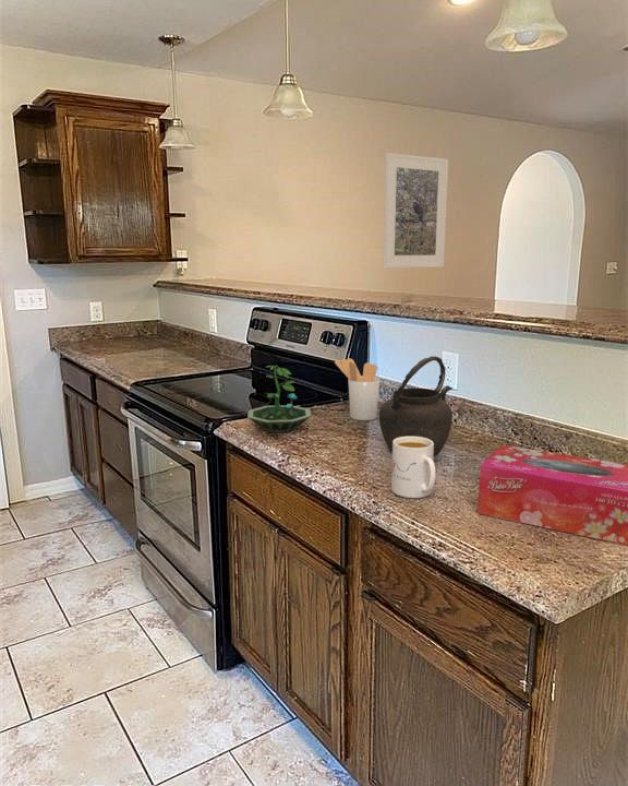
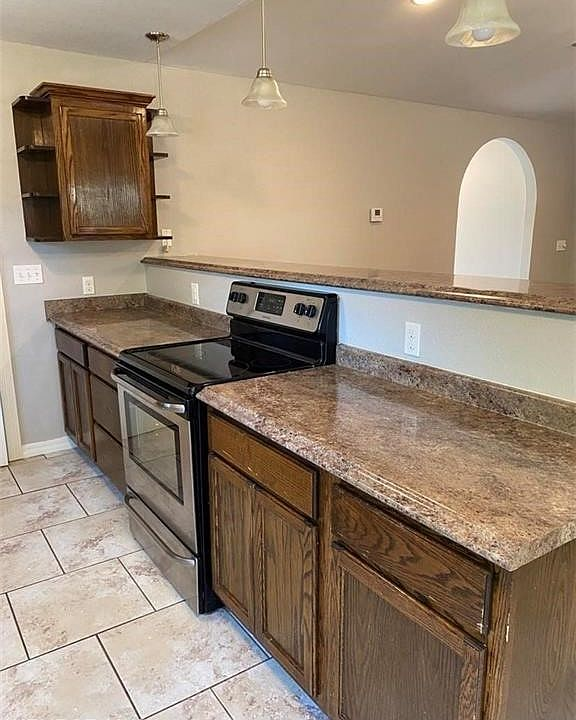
- terrarium [246,365,313,434]
- kettle [378,355,454,456]
- tissue box [476,444,628,546]
- utensil holder [334,357,381,421]
- mug [390,437,436,499]
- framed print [383,152,449,270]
